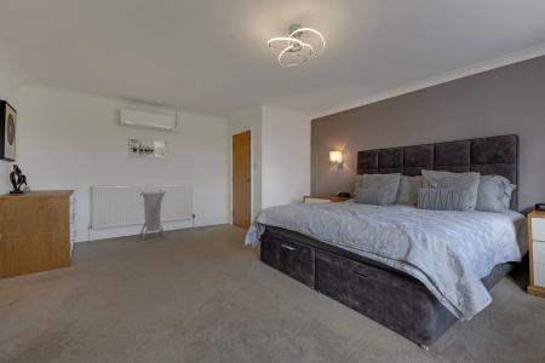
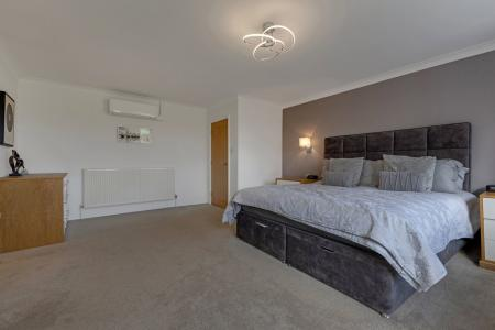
- laundry hamper [138,189,167,241]
